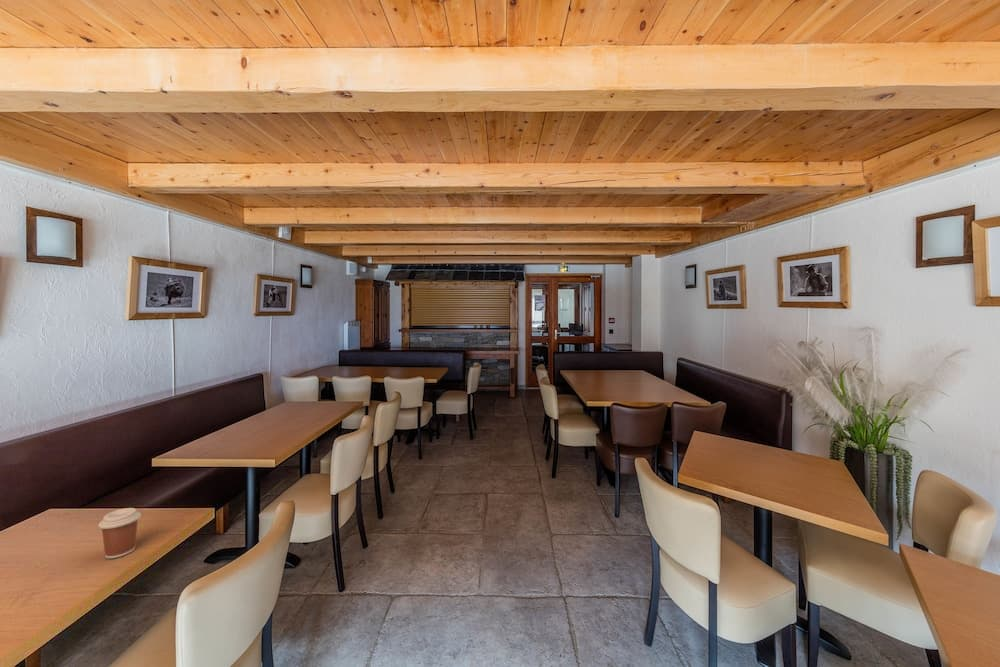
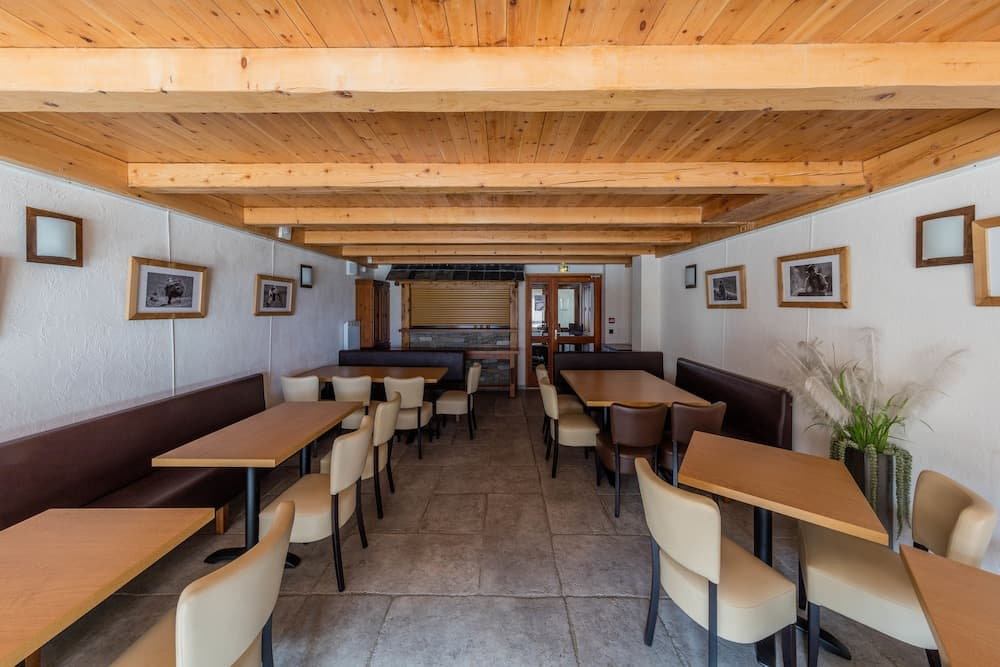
- coffee cup [97,507,142,559]
